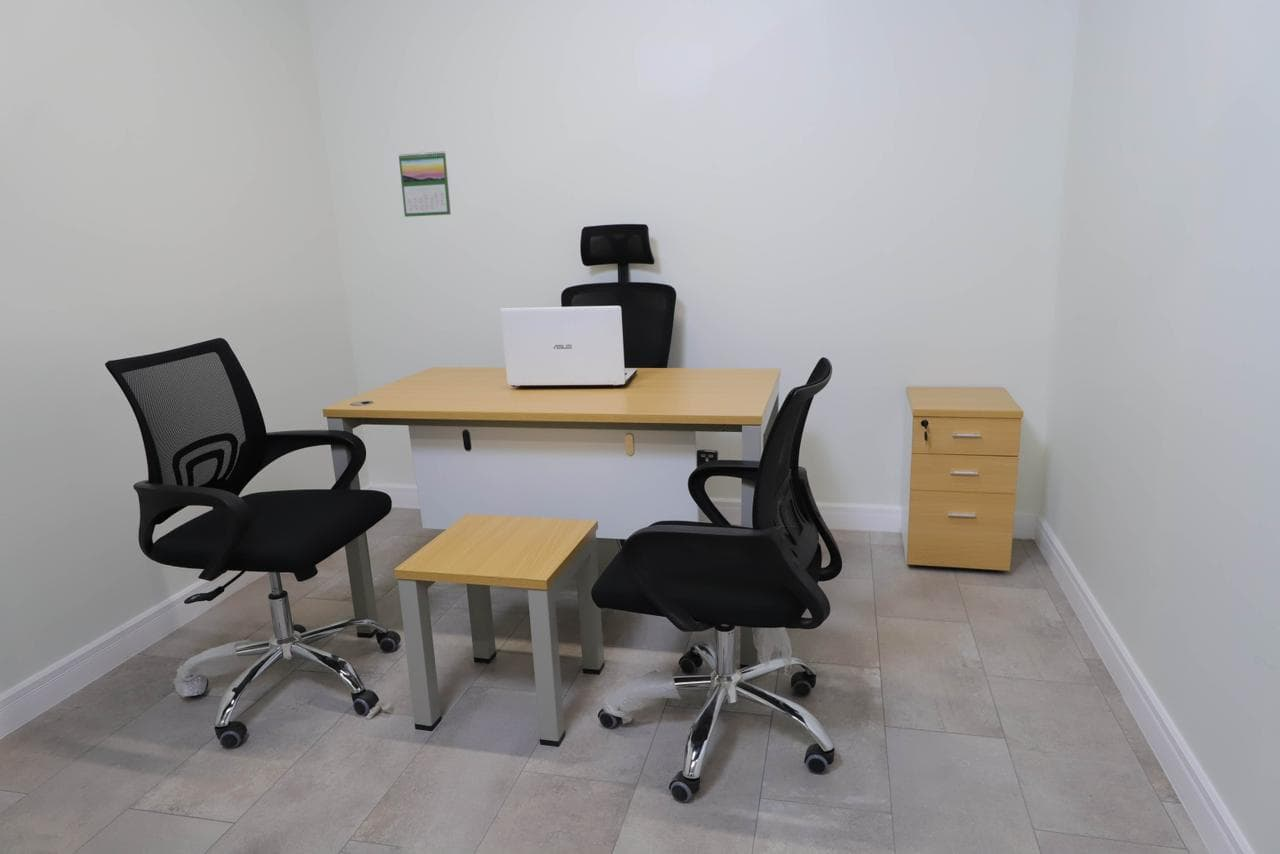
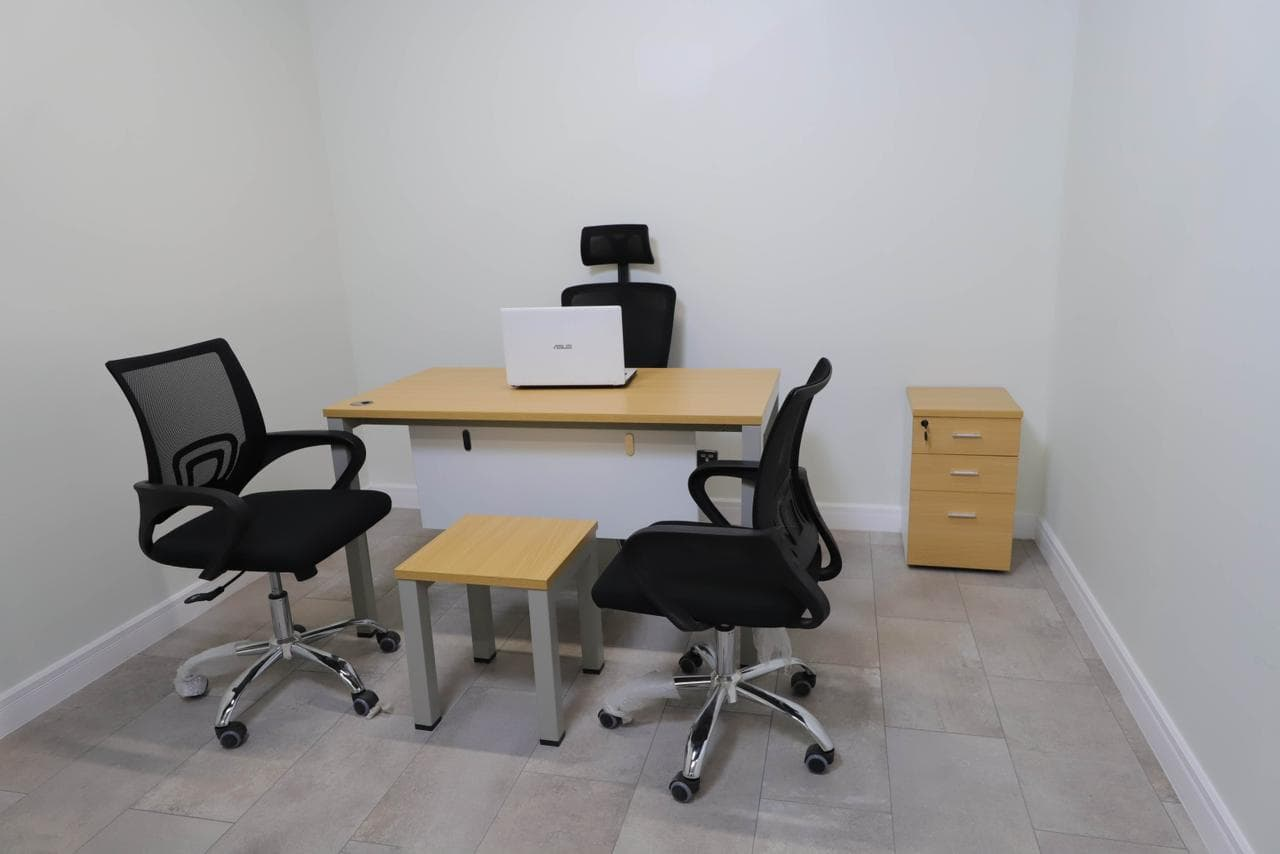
- calendar [398,150,452,218]
